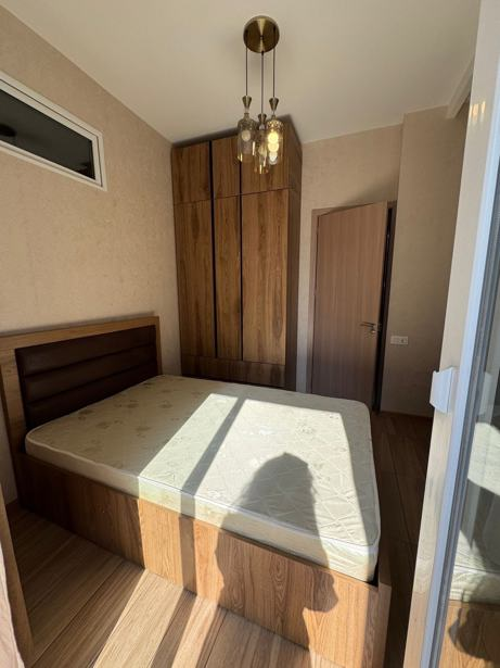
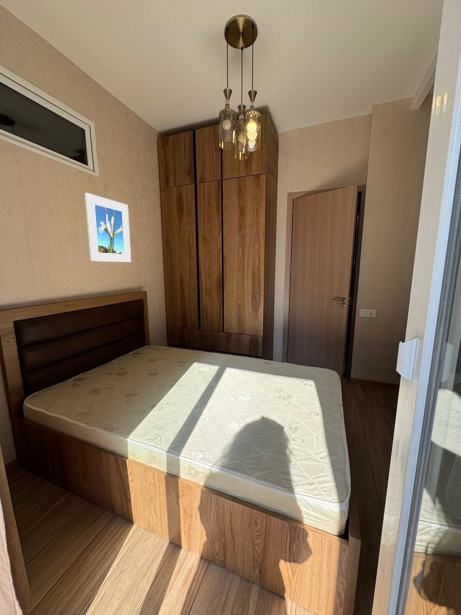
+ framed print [84,192,132,263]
